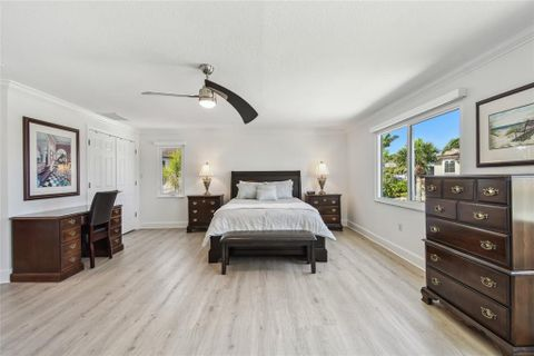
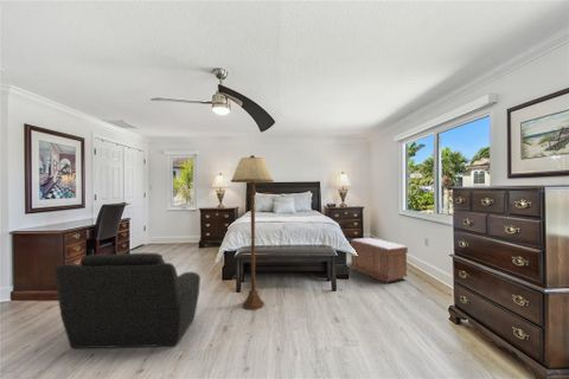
+ armchair [53,252,202,349]
+ bench [350,237,409,284]
+ floor lamp [230,154,275,310]
